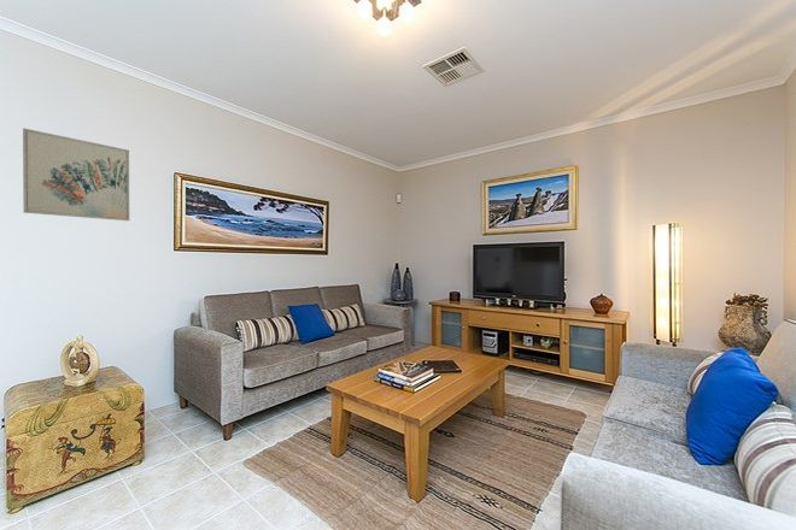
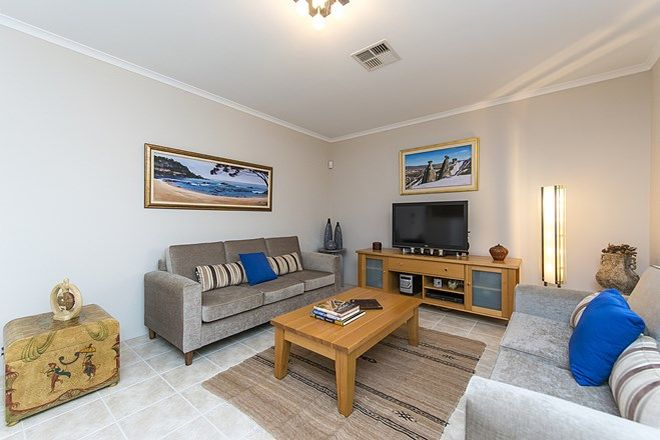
- wall art [22,128,130,222]
